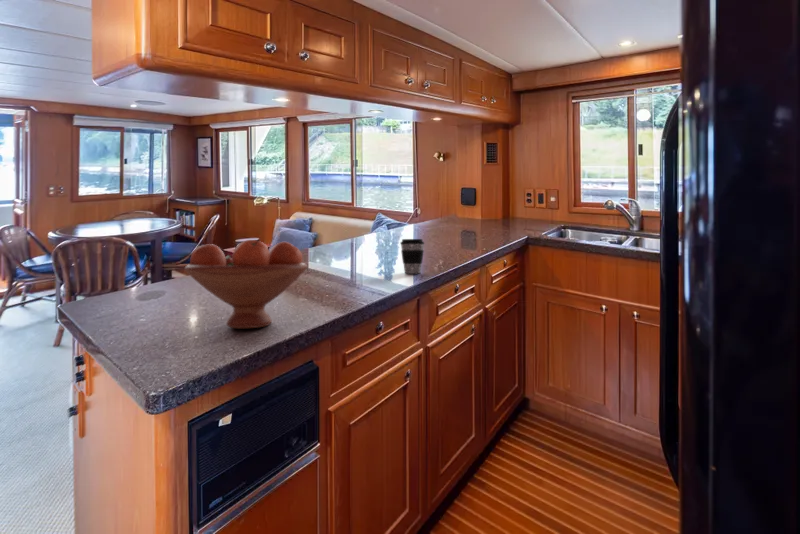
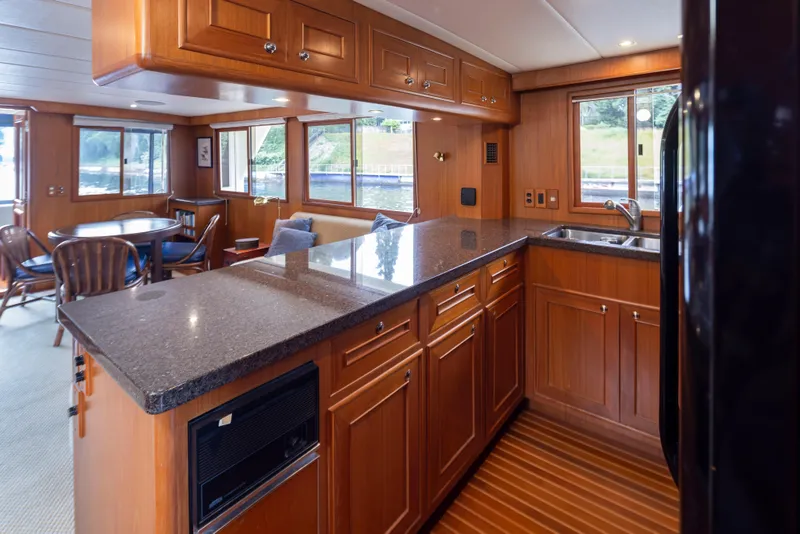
- fruit bowl [183,239,308,329]
- coffee cup [399,238,425,274]
